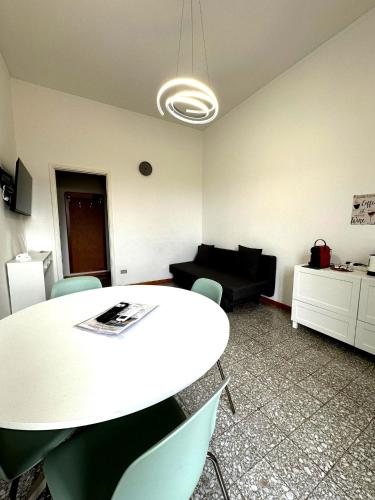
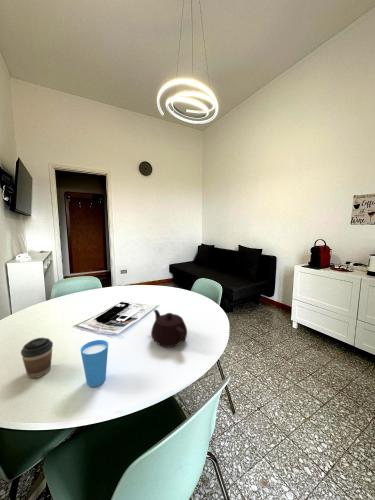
+ coffee cup [20,337,54,379]
+ cup [80,339,109,388]
+ teapot [150,309,188,348]
